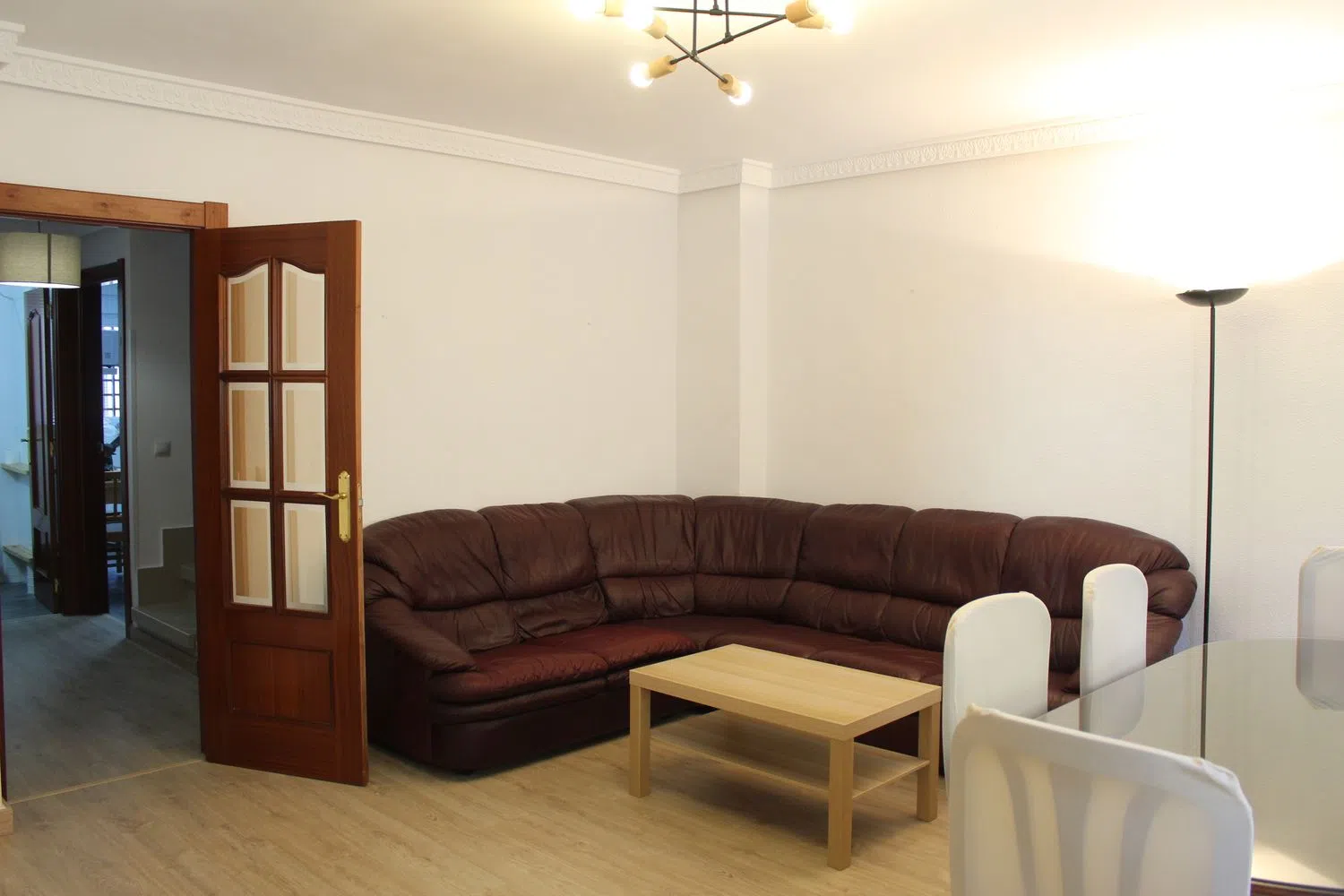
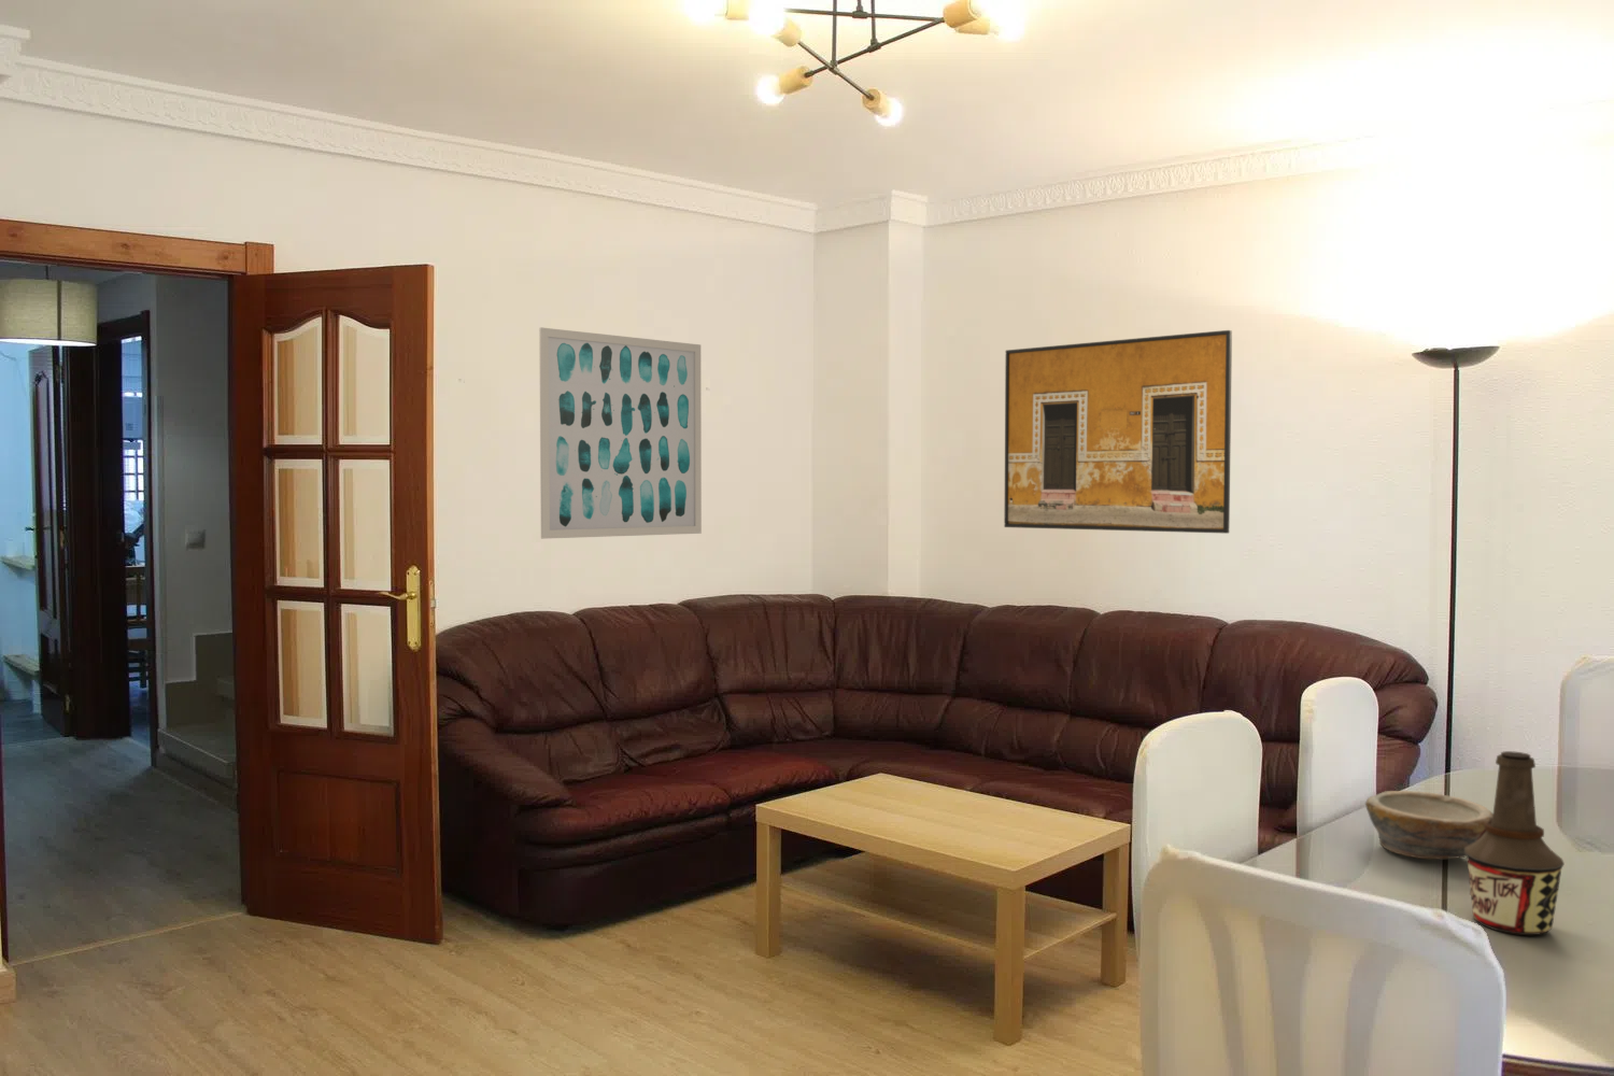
+ bowl [1364,790,1494,860]
+ bottle [1464,751,1566,937]
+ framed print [1003,329,1233,534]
+ wall art [538,325,703,540]
